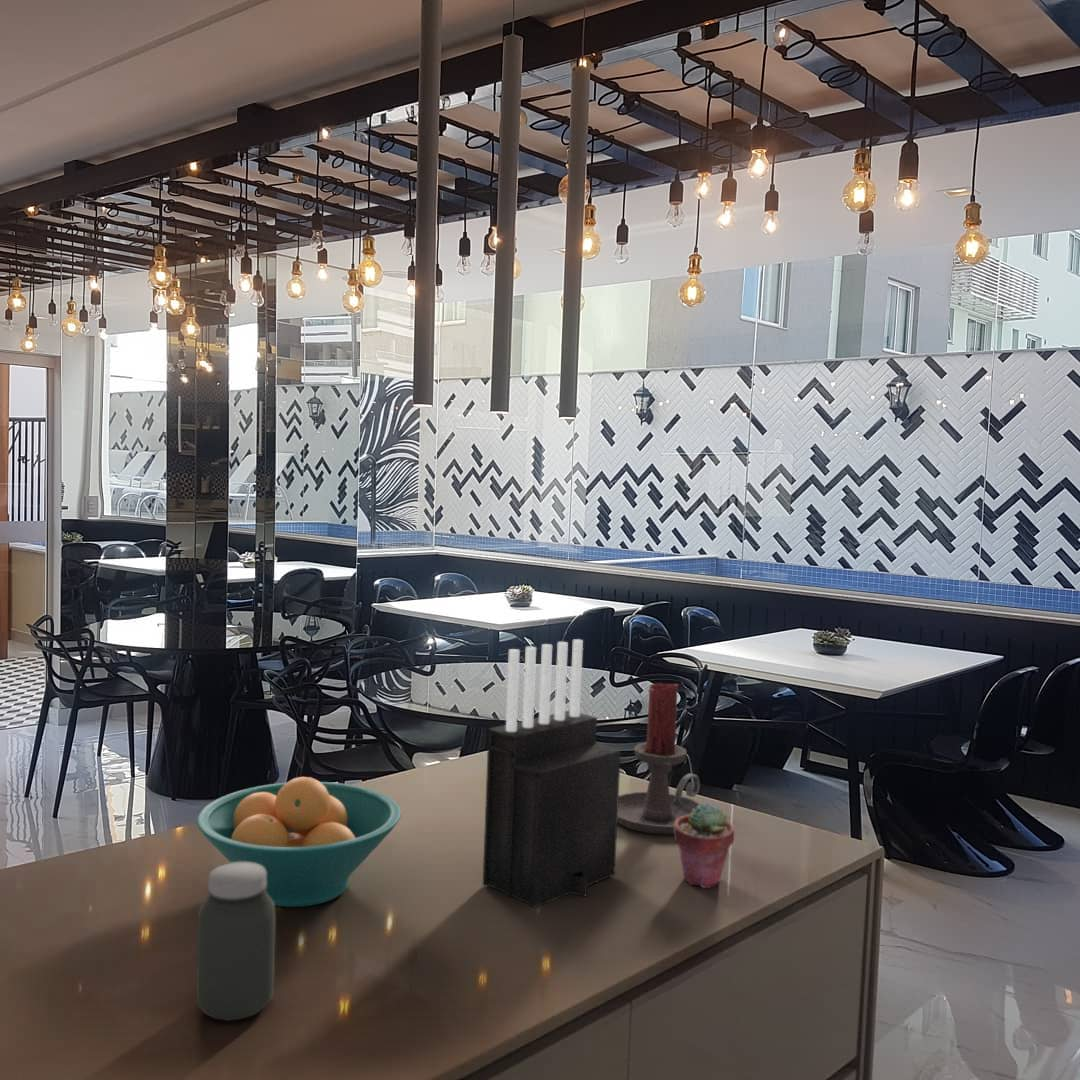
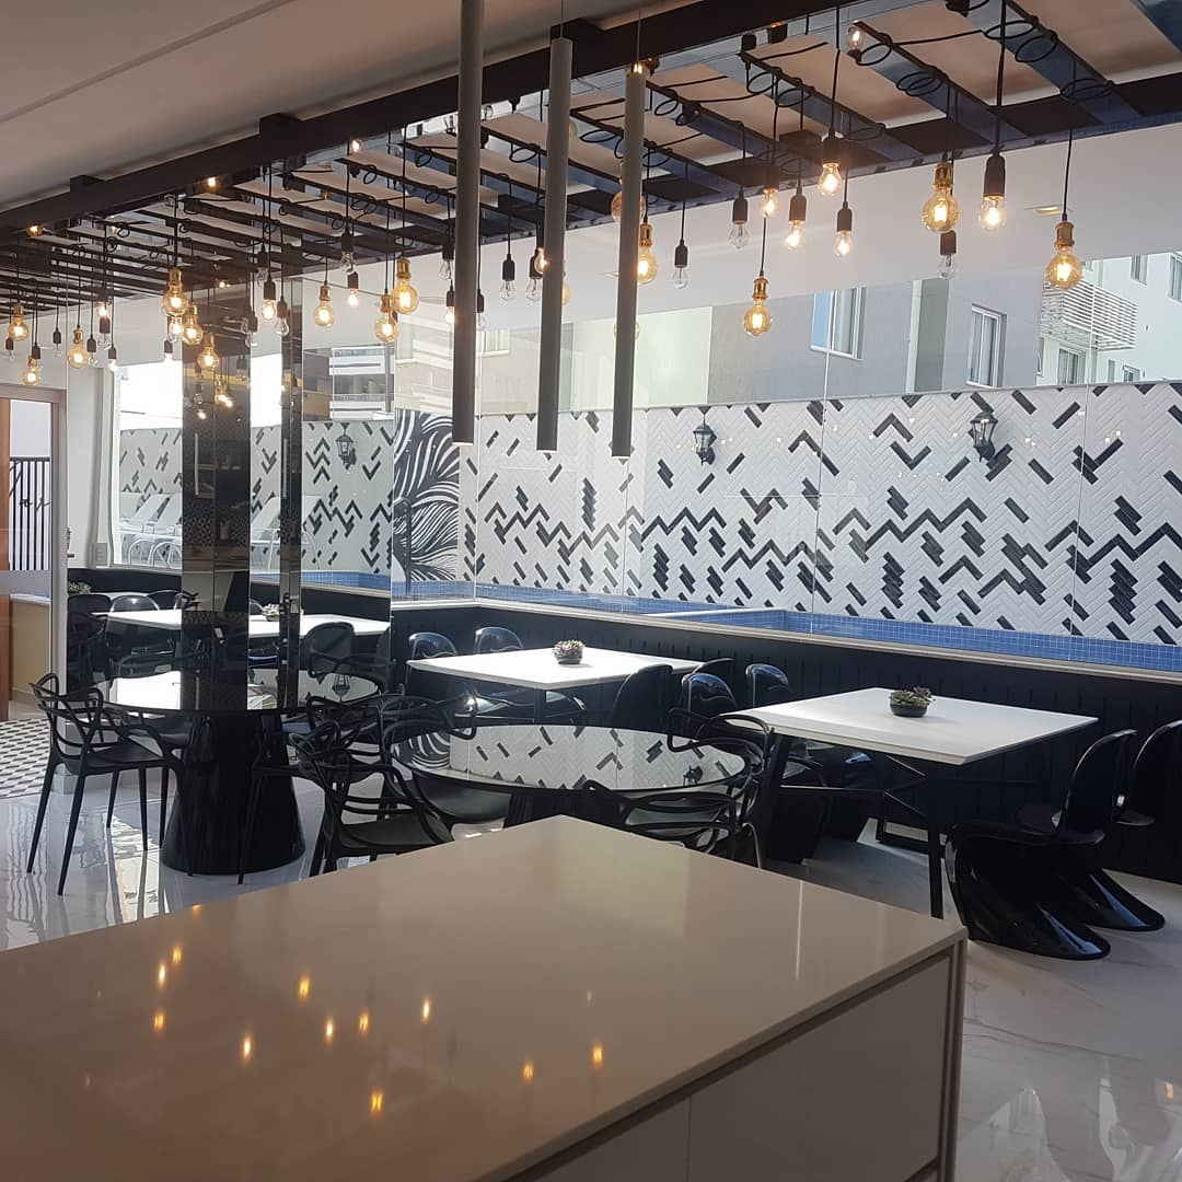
- potted succulent [673,802,735,889]
- fruit bowl [196,776,402,908]
- knife block [482,638,622,909]
- jar [195,862,277,1022]
- candle holder [617,682,702,835]
